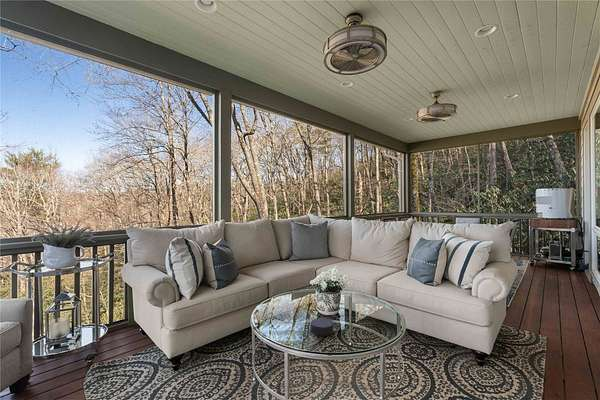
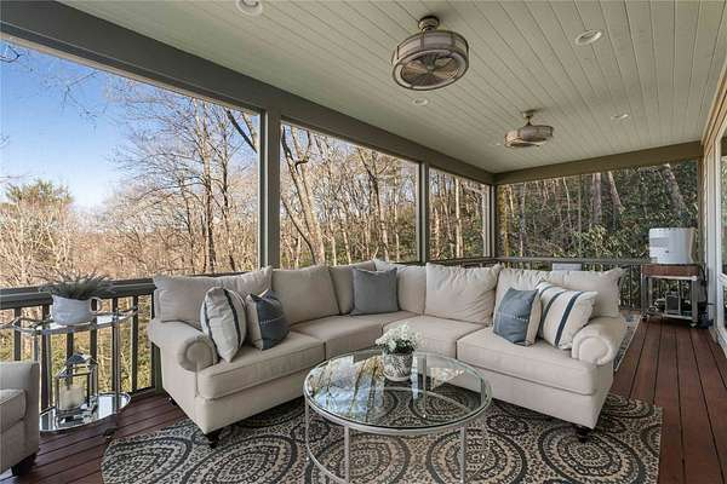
- candle [310,317,337,337]
